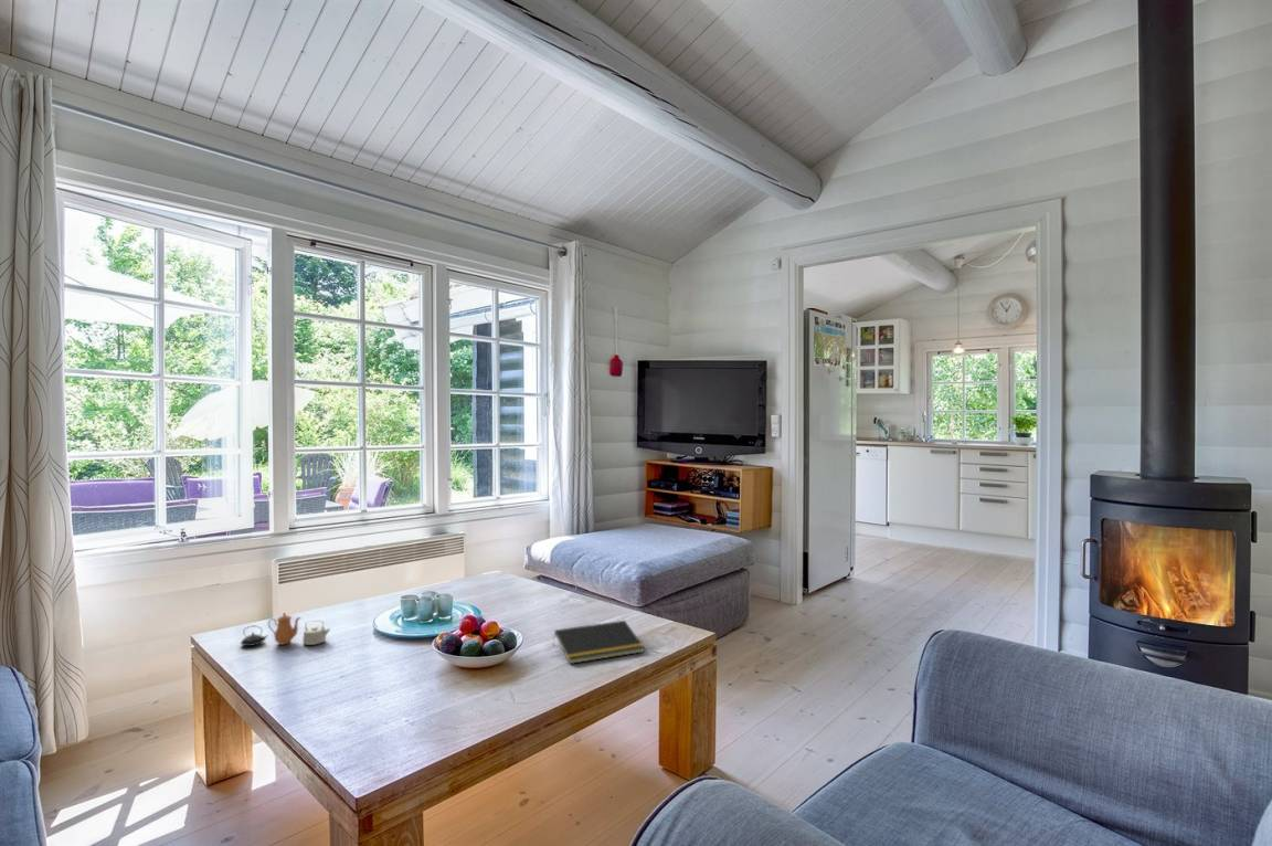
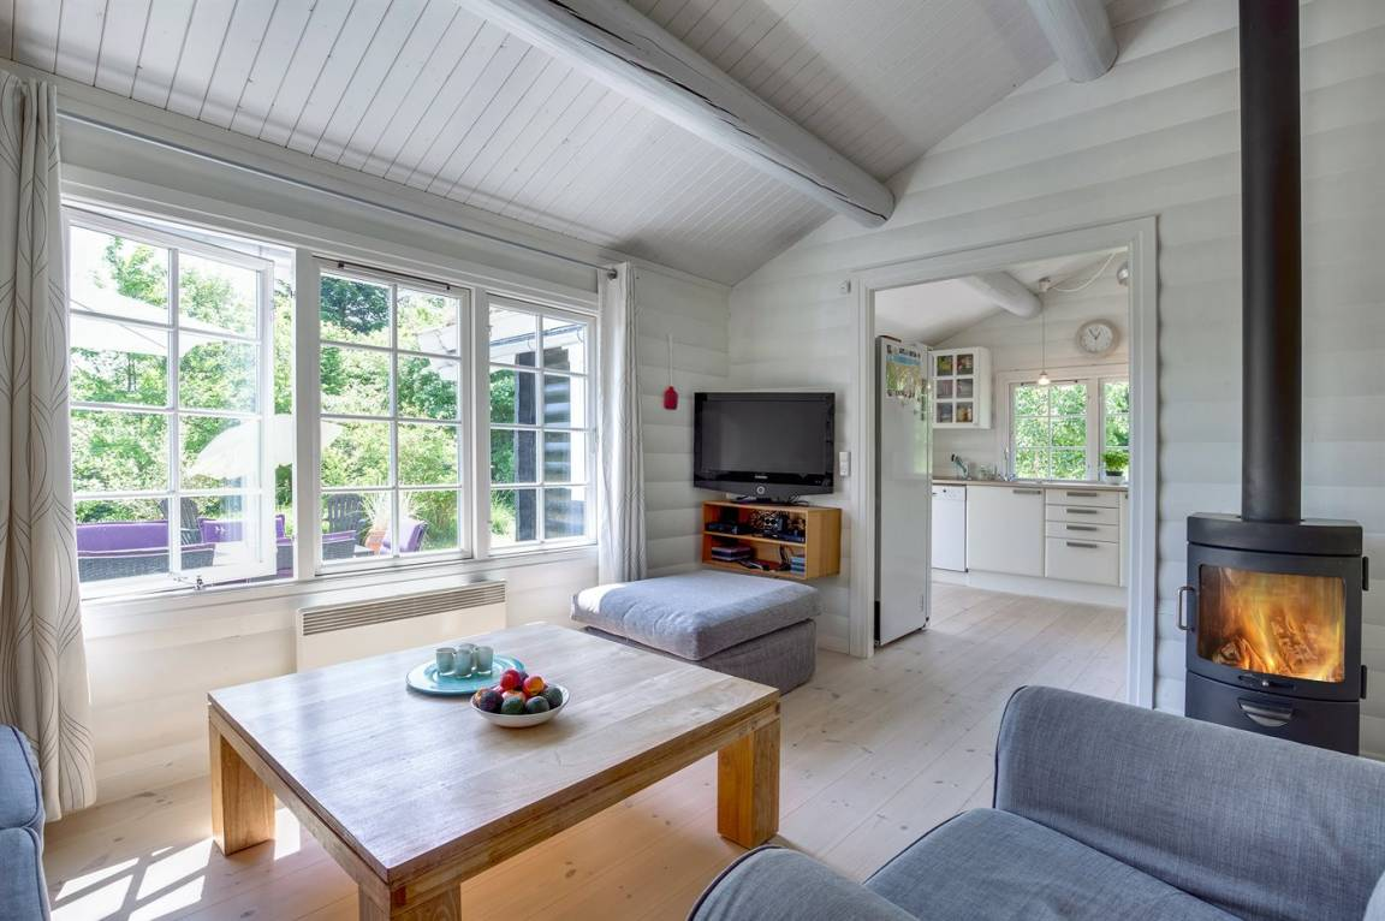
- notepad [552,620,646,665]
- teapot [240,612,331,647]
